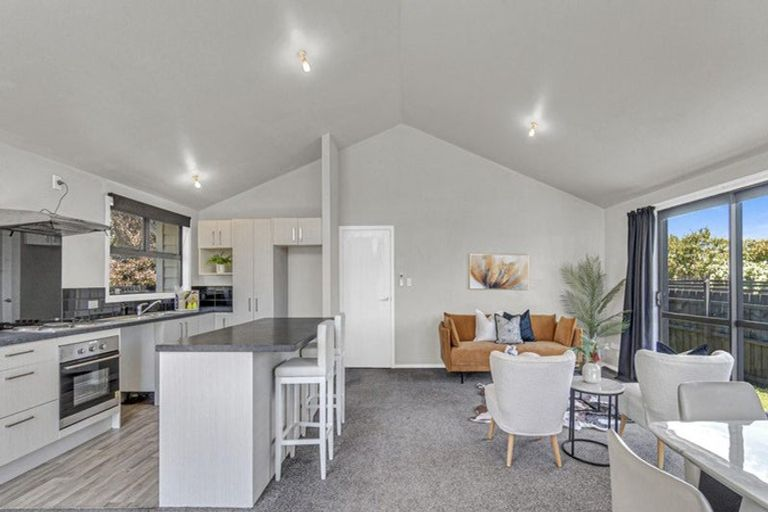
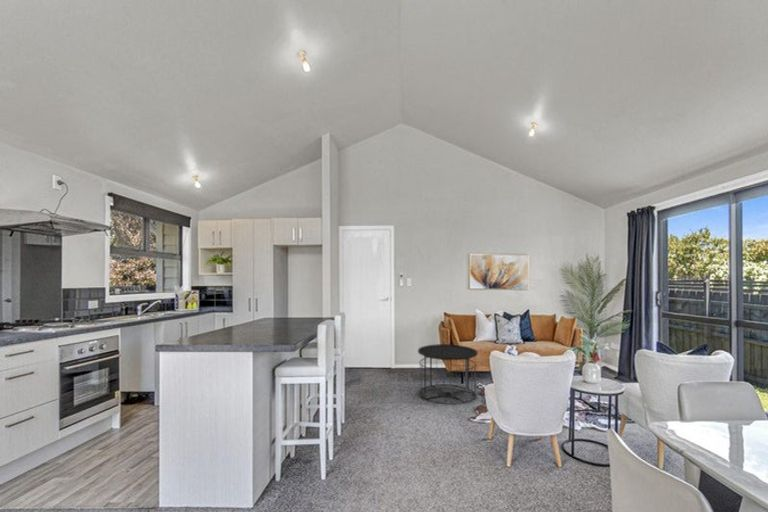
+ side table [417,343,479,405]
